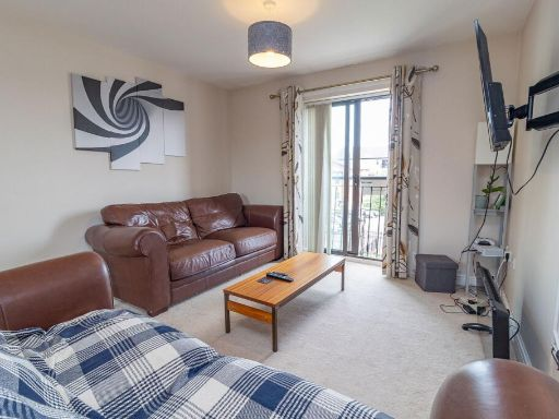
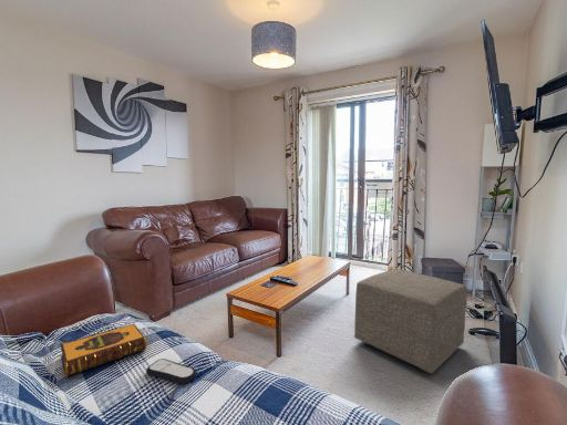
+ remote control [145,357,197,385]
+ ottoman [353,268,468,374]
+ hardback book [60,323,148,379]
